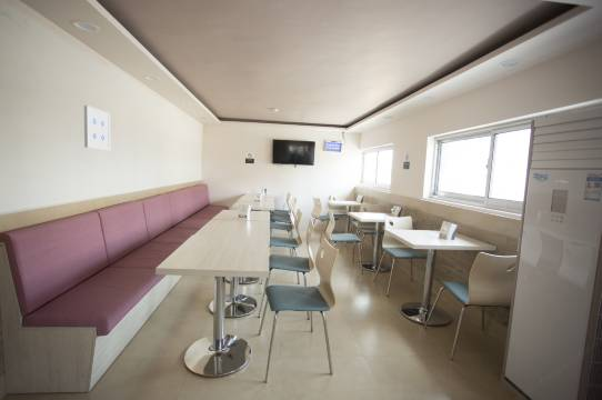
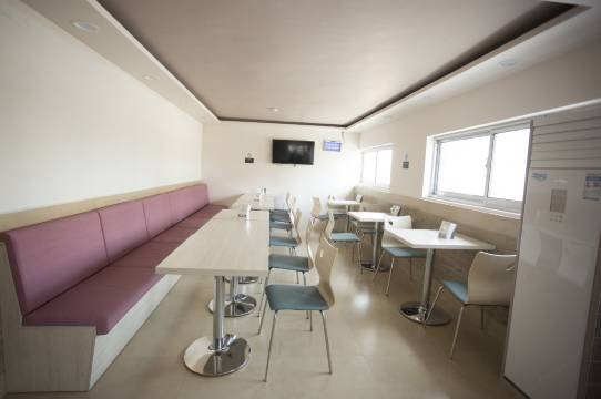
- wall art [83,104,111,151]
